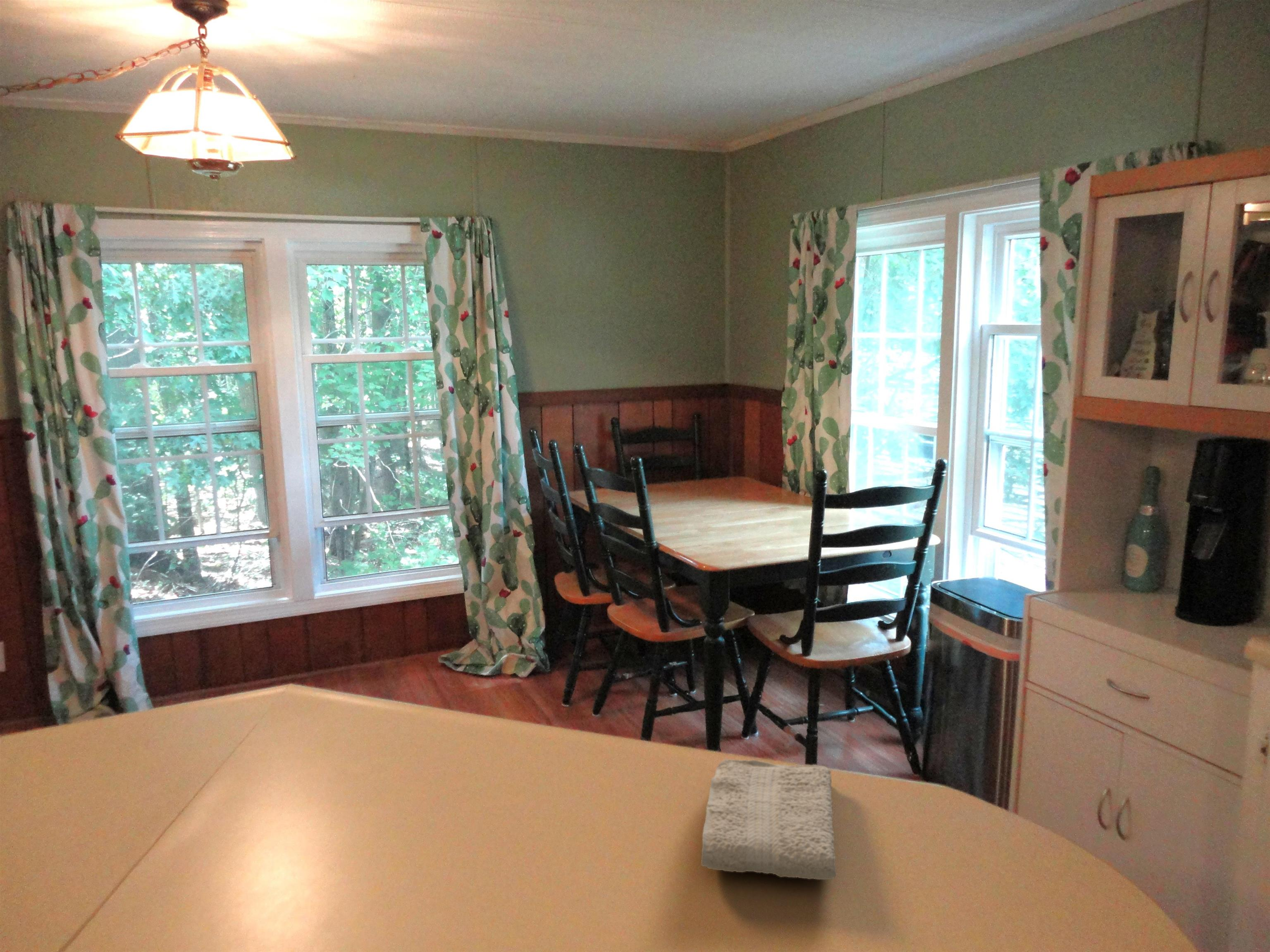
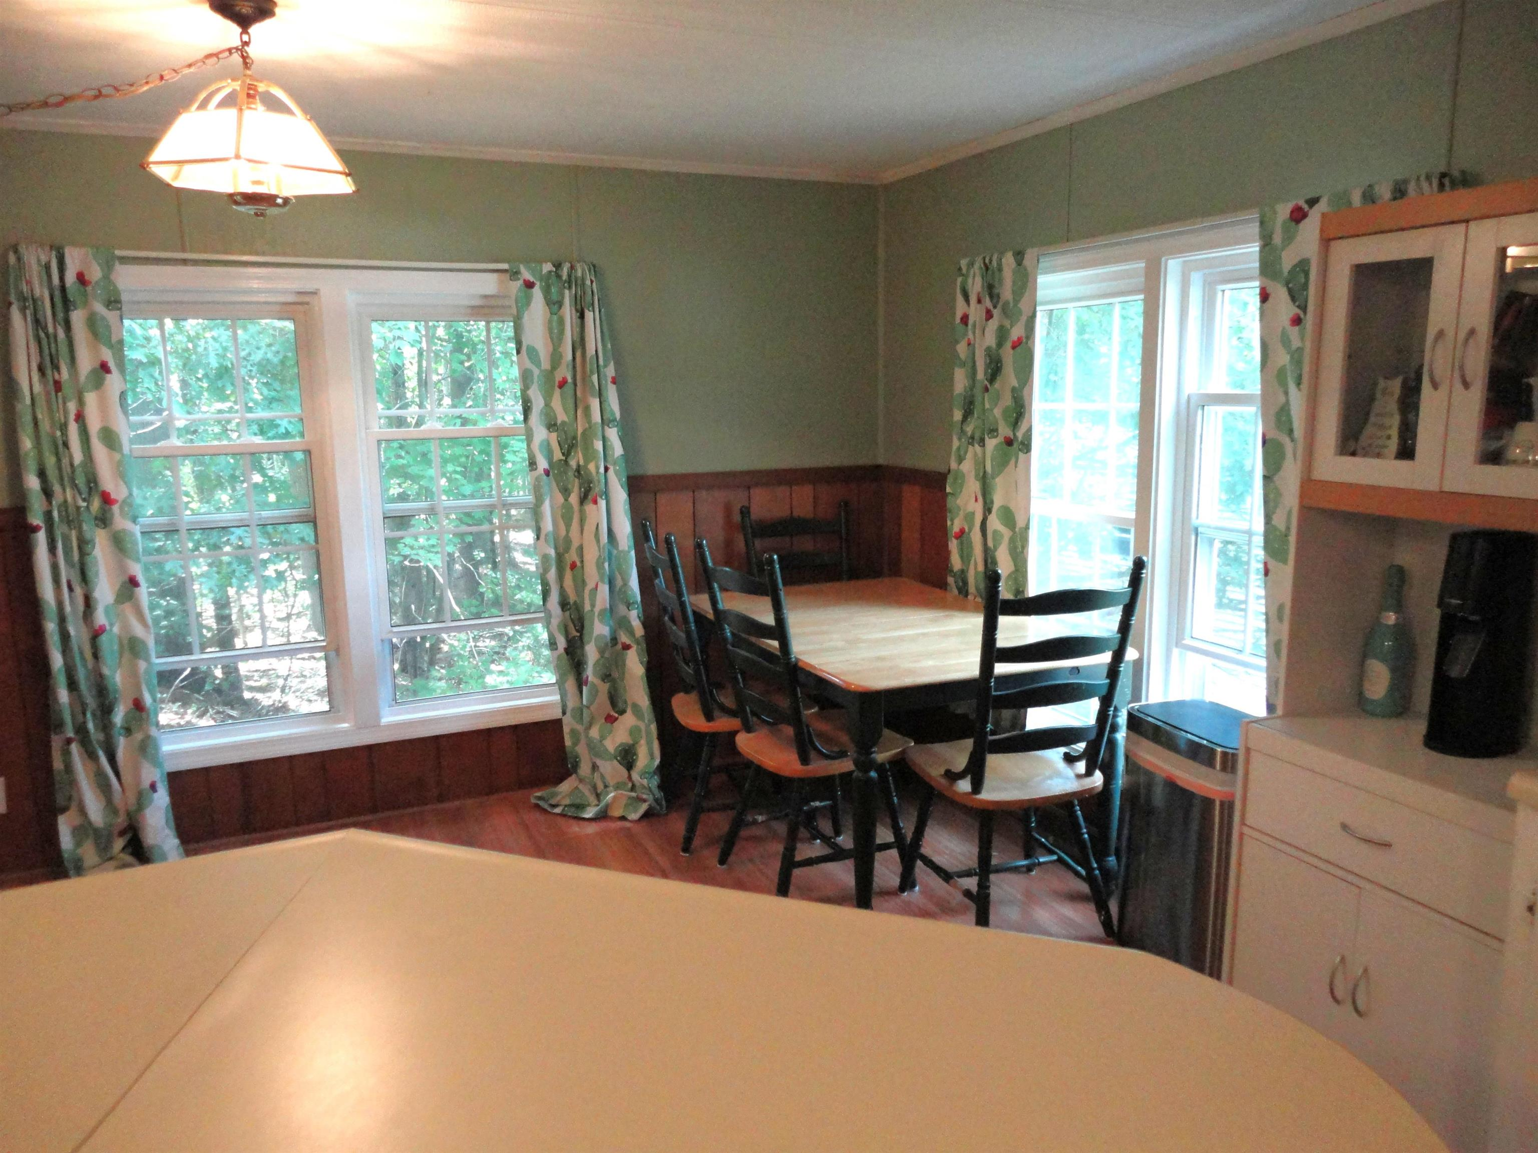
- washcloth [701,759,837,880]
